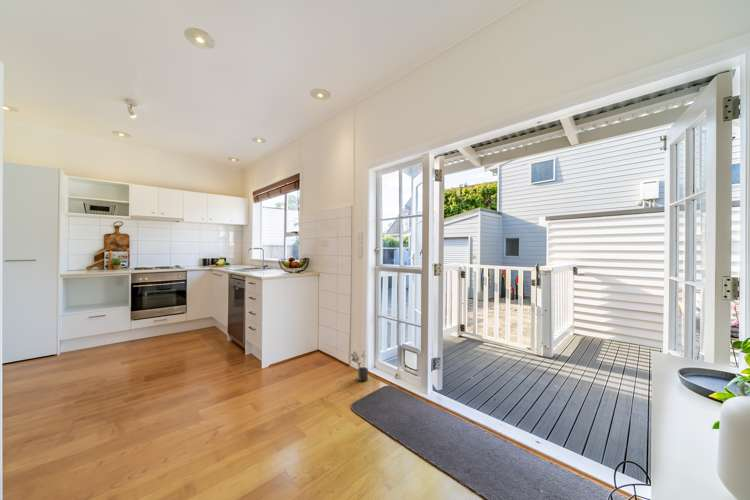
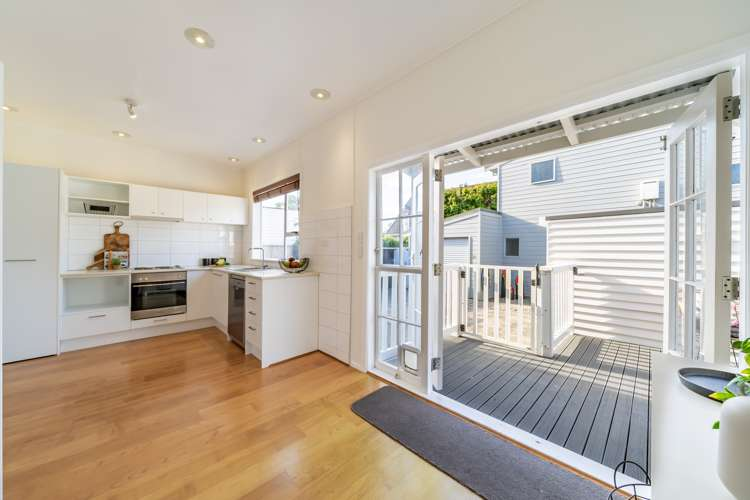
- potted plant [350,350,369,382]
